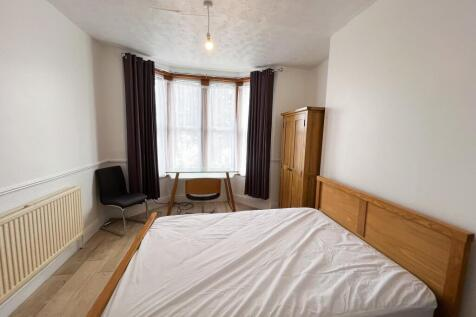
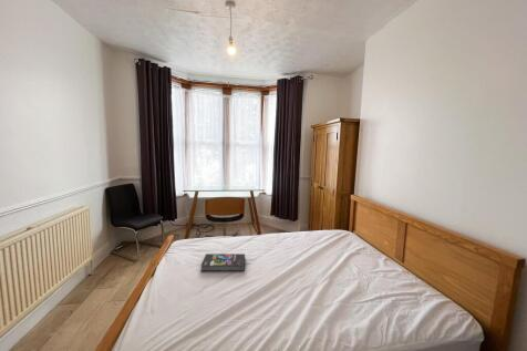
+ book [199,252,246,272]
